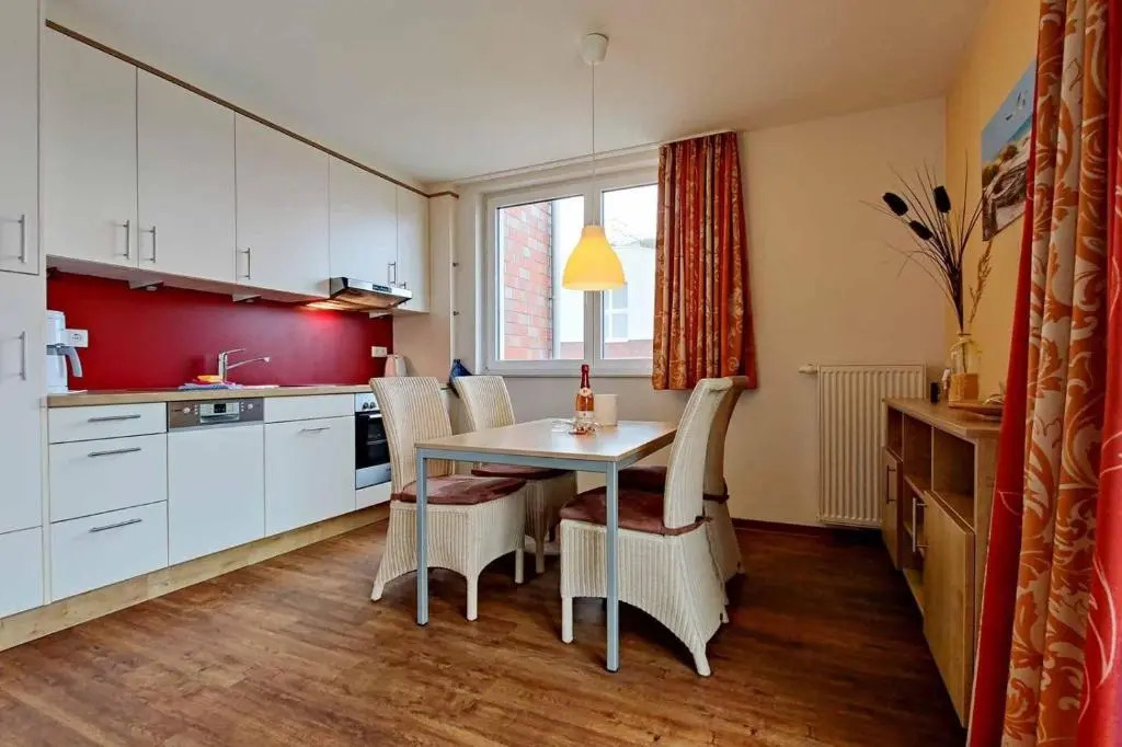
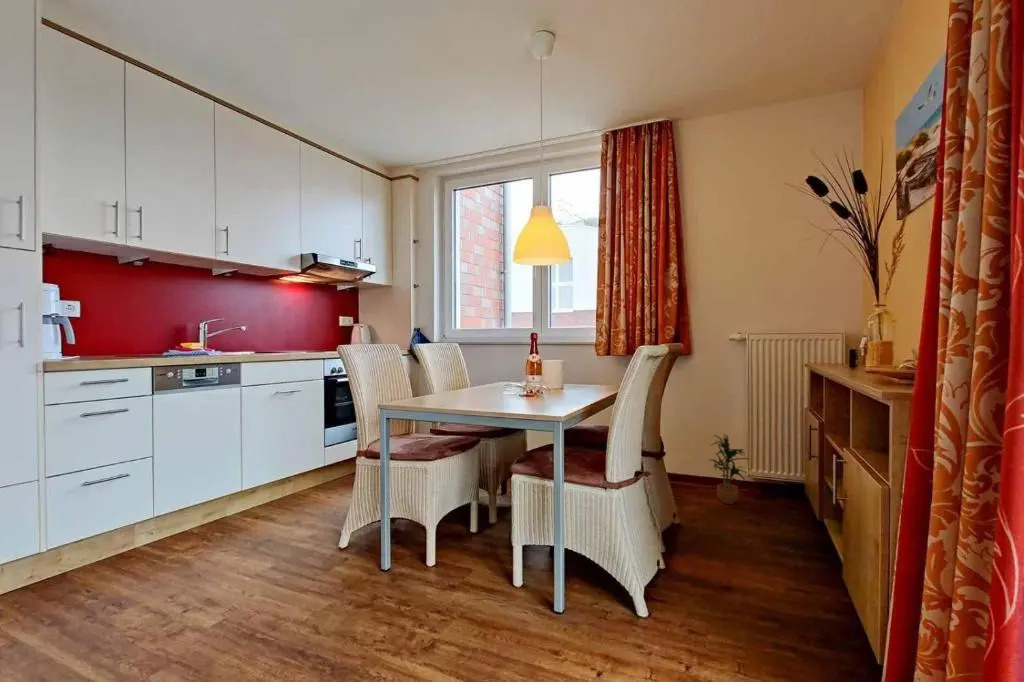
+ potted plant [707,433,752,505]
